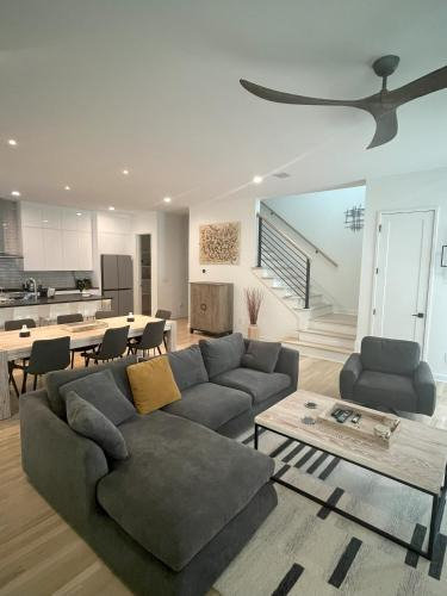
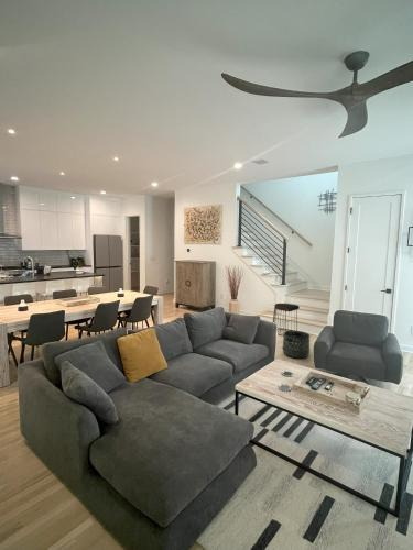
+ stool [272,302,301,337]
+ basket [282,330,311,359]
